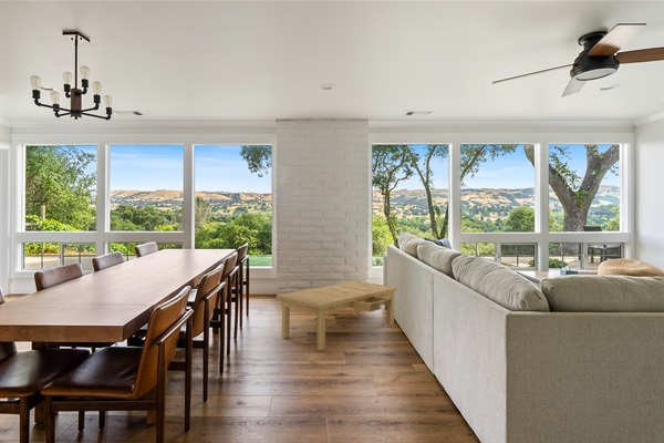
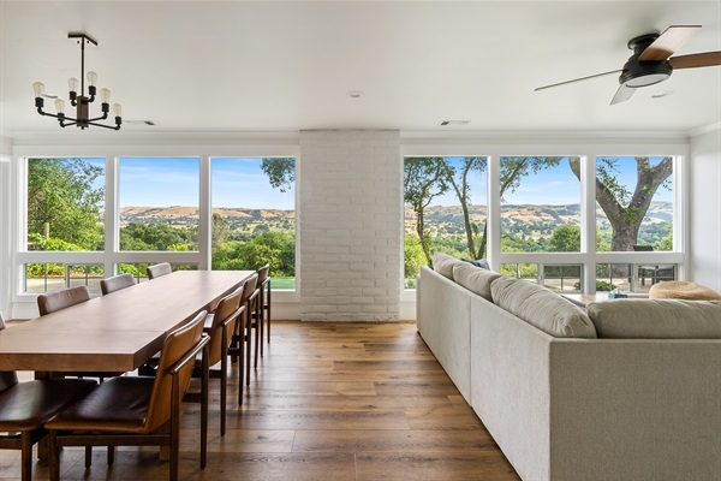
- coffee table [276,280,397,351]
